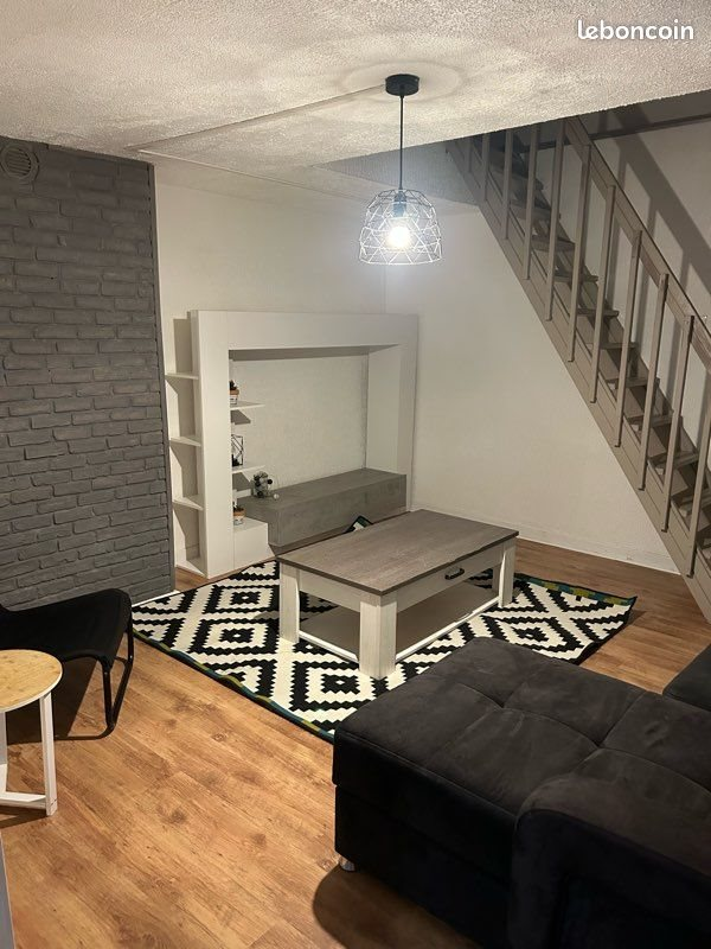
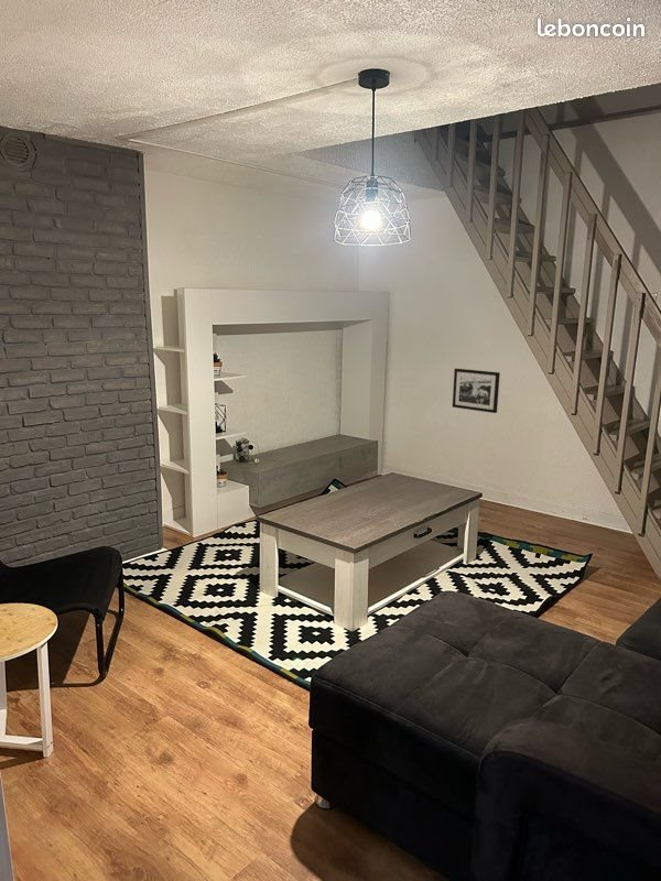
+ picture frame [452,368,501,414]
